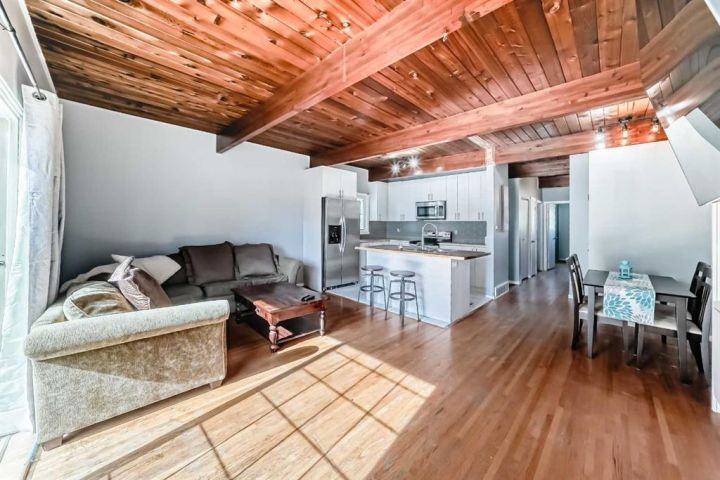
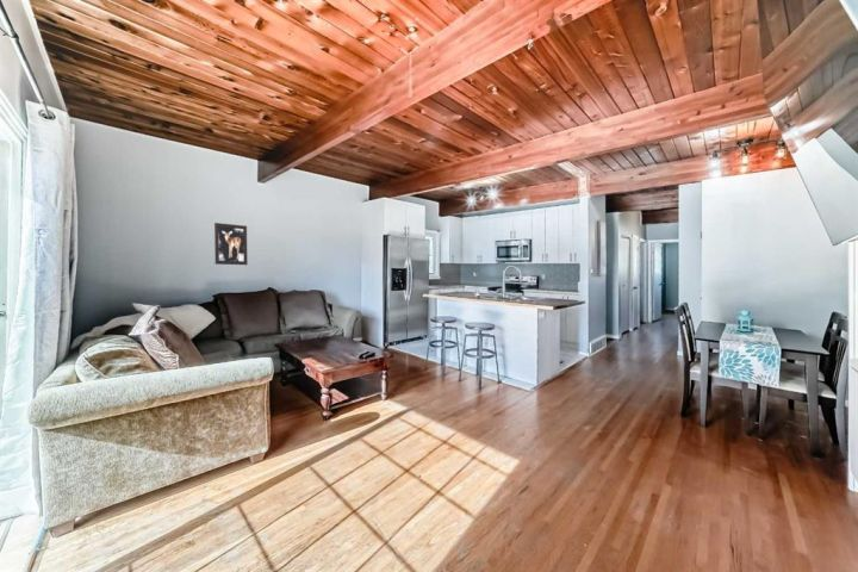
+ wall art [213,222,249,266]
